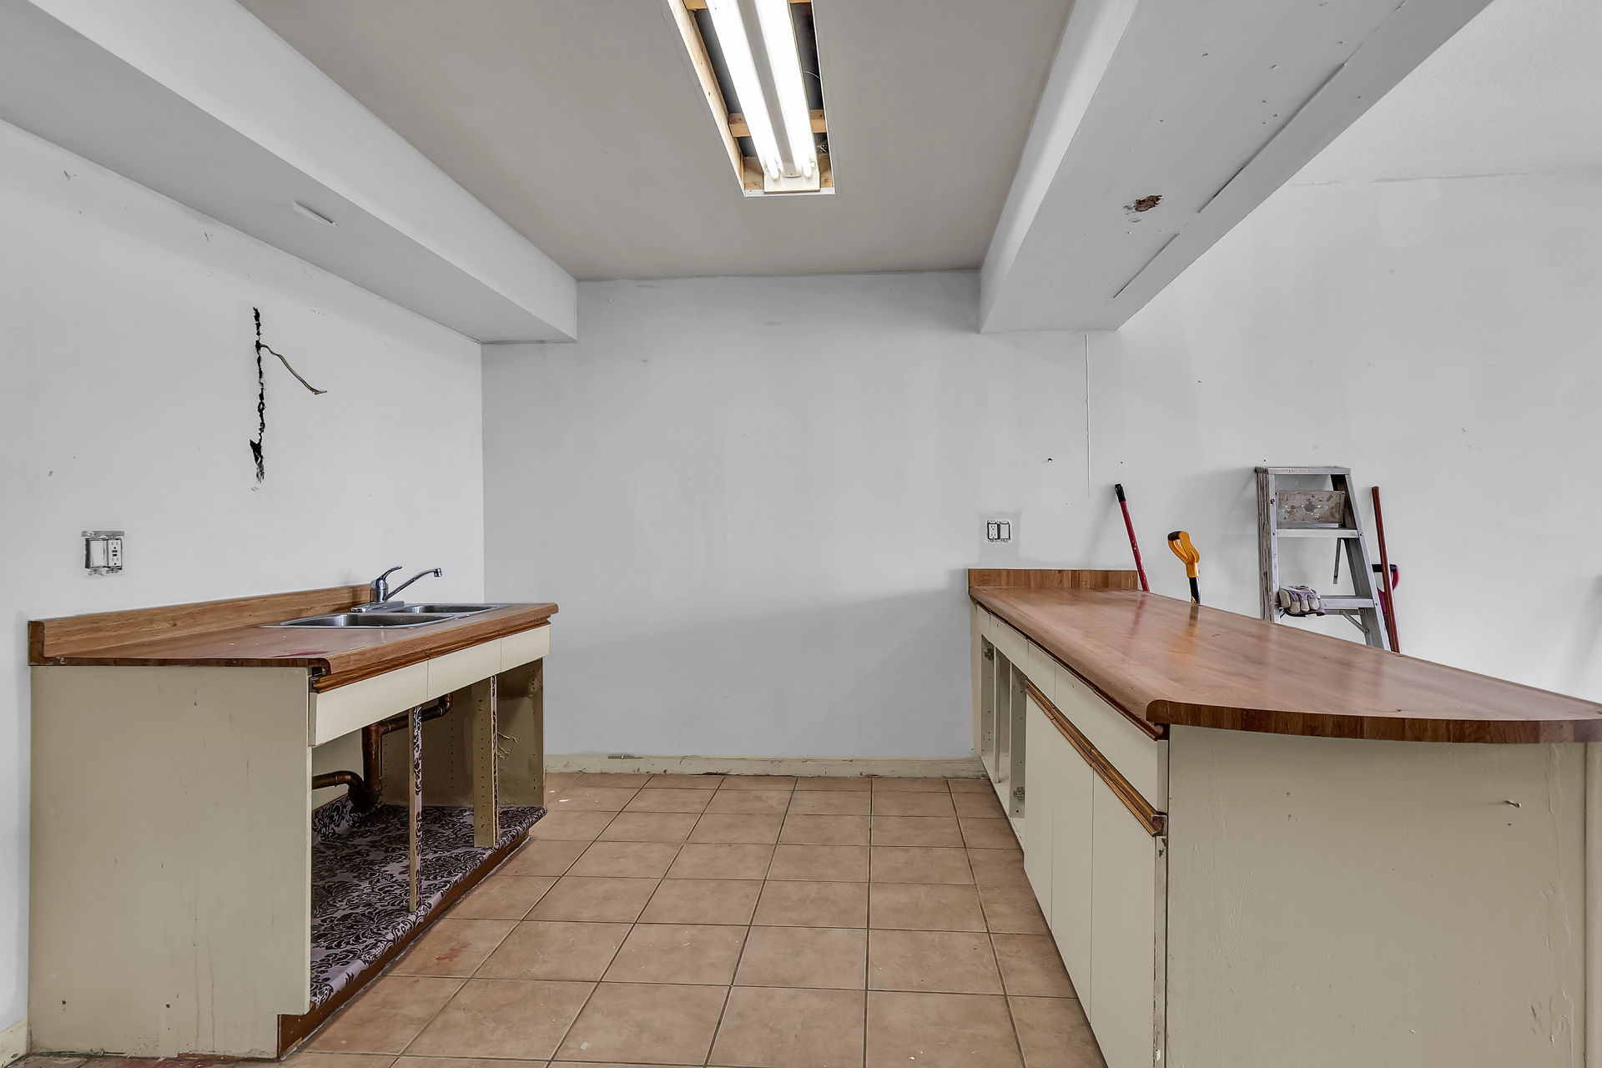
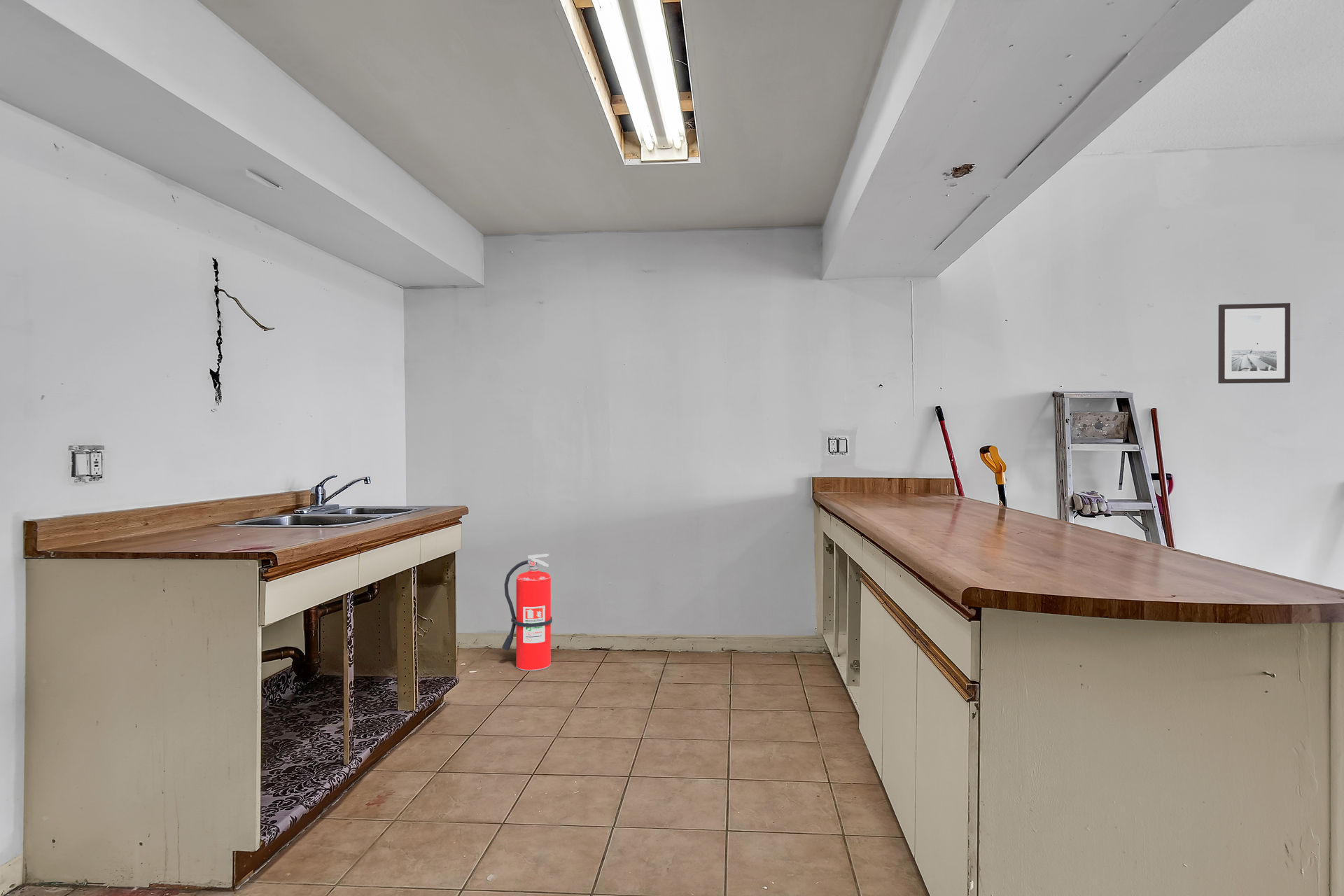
+ wall art [1217,302,1291,384]
+ fire extinguisher [501,553,553,671]
